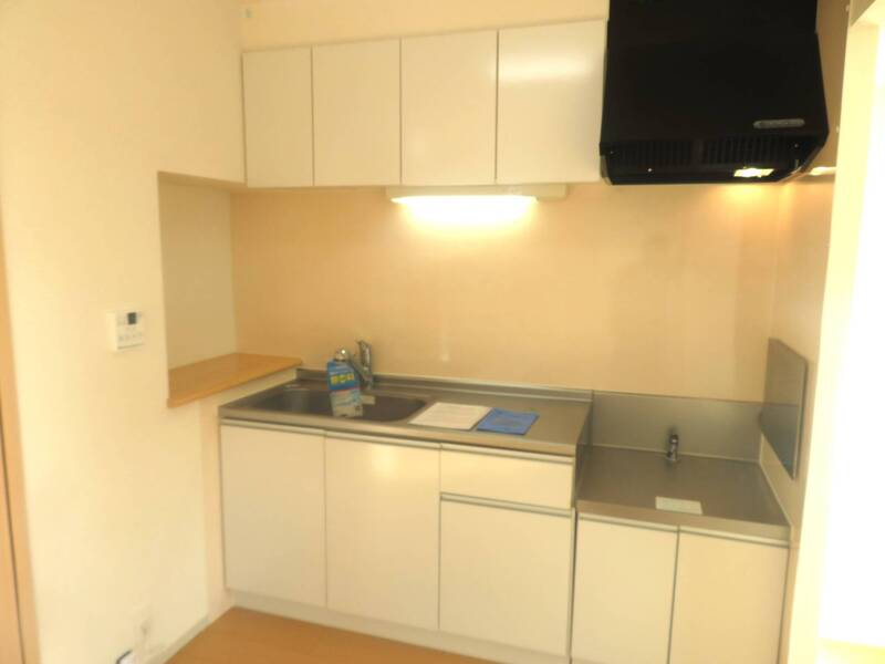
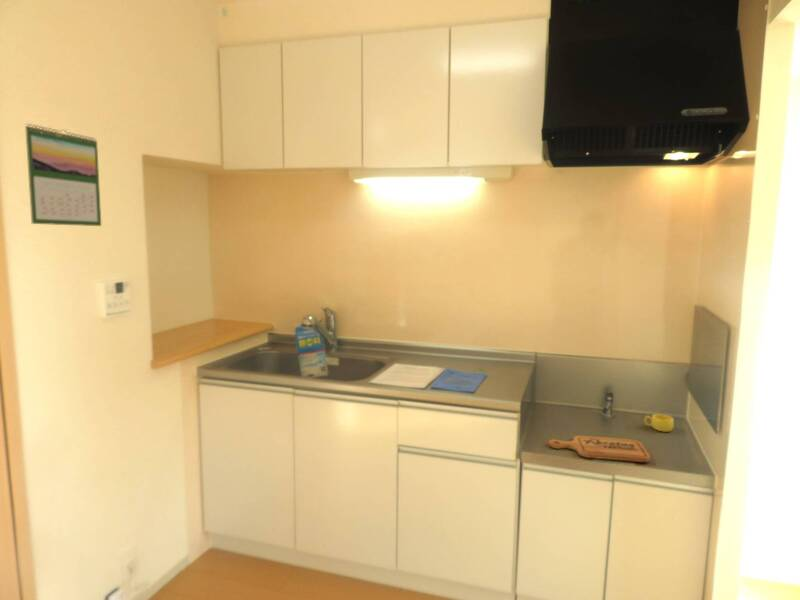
+ calendar [24,123,102,227]
+ cutting board [548,435,651,463]
+ cup [644,413,675,433]
